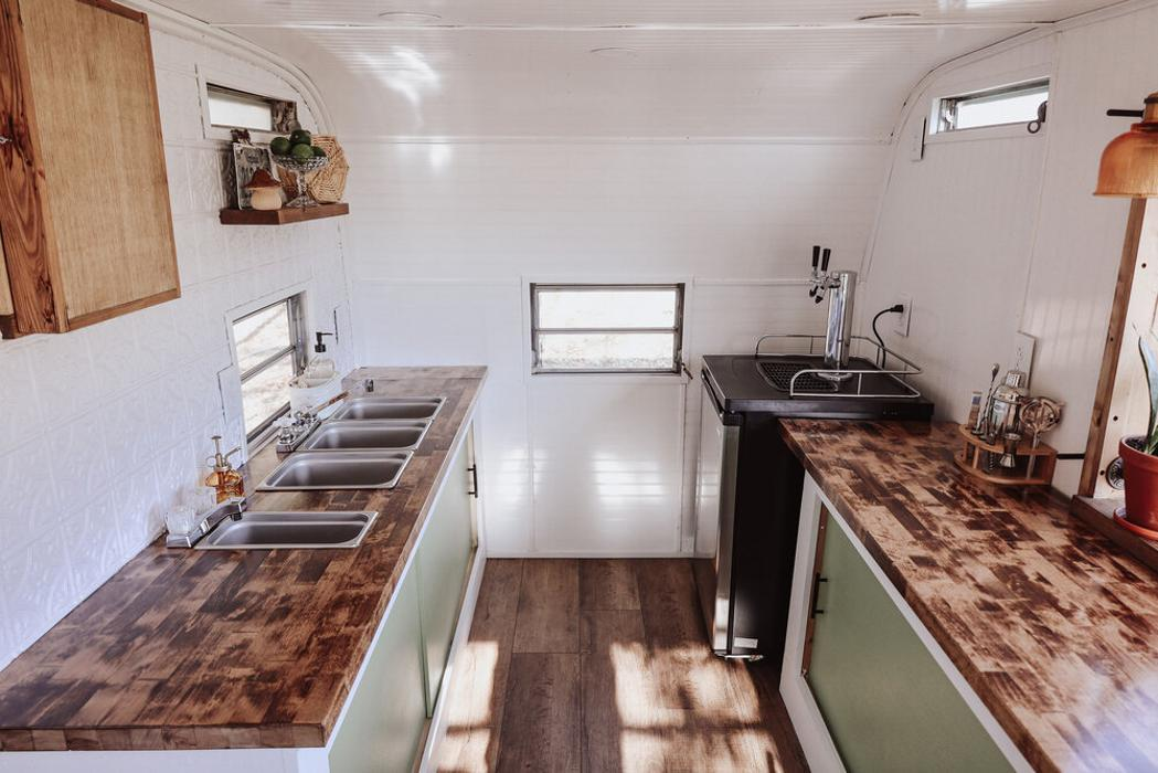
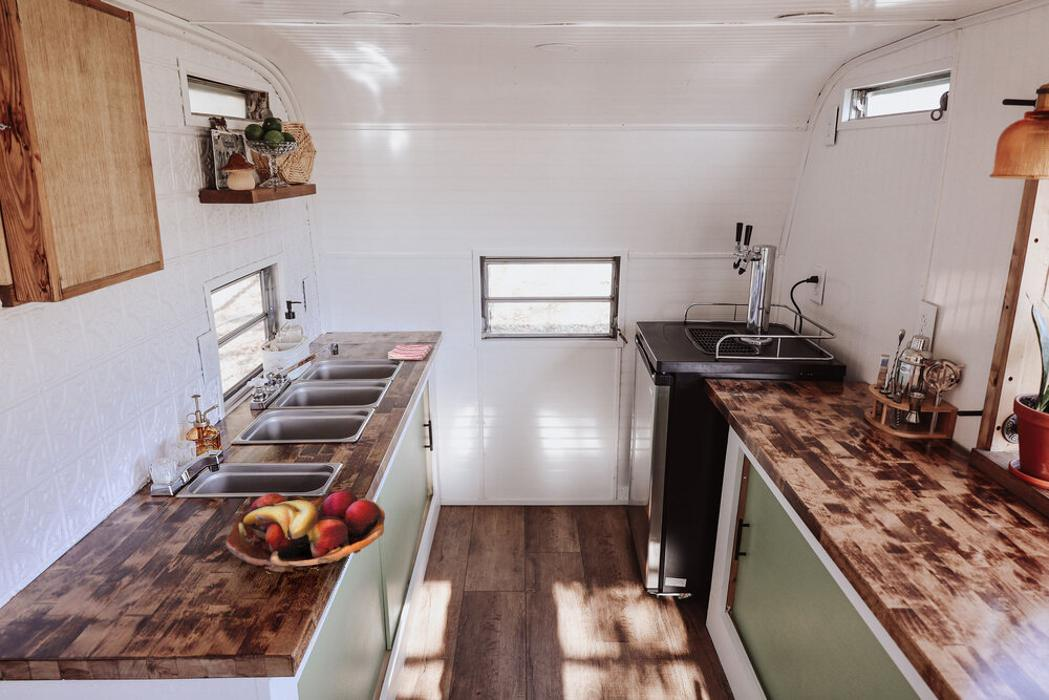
+ dish towel [387,343,433,361]
+ fruit basket [224,489,386,574]
